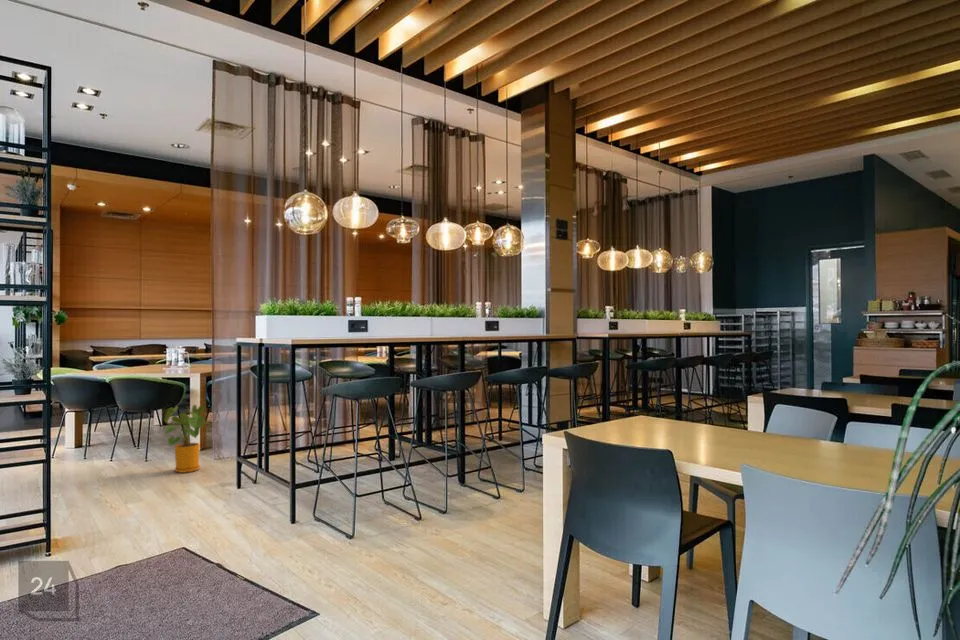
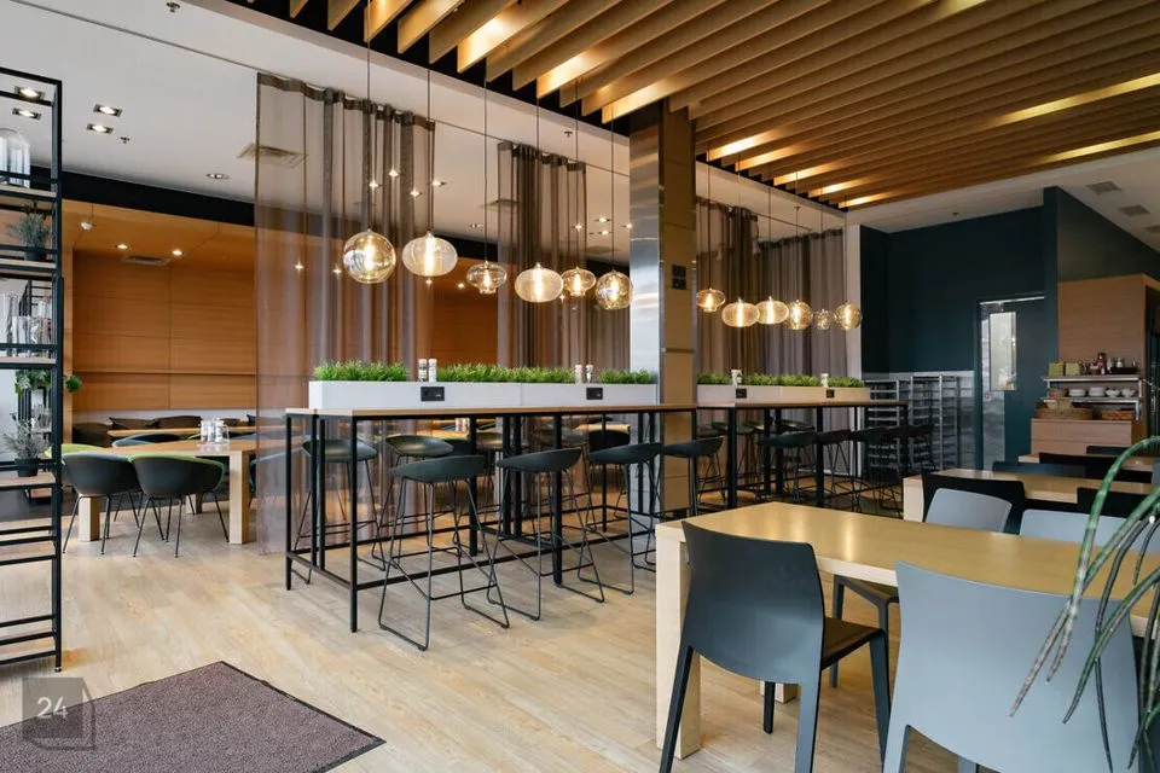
- house plant [163,404,210,474]
